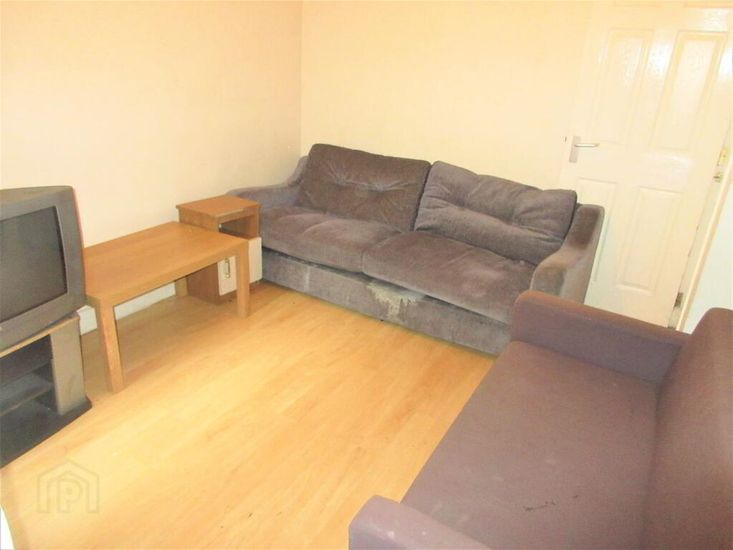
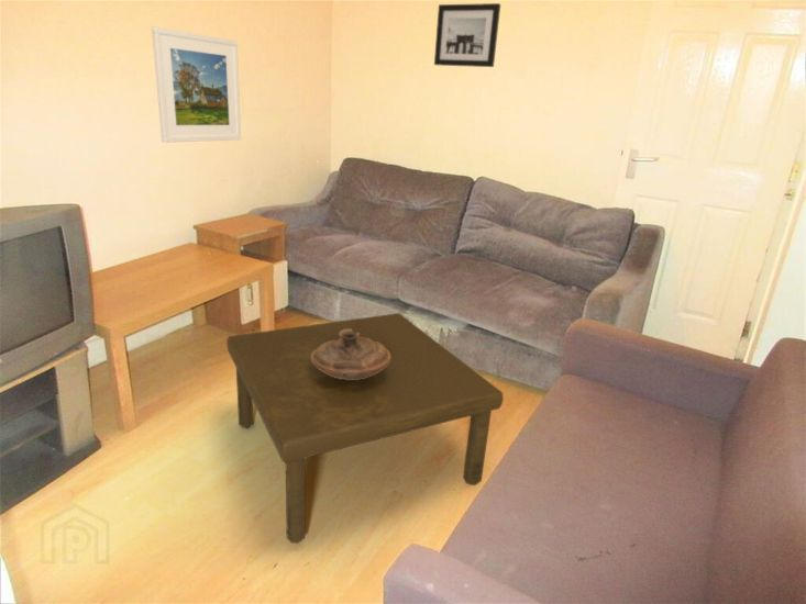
+ wall art [433,2,501,68]
+ decorative bowl [311,329,390,380]
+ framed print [151,26,242,144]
+ coffee table [225,312,505,545]
